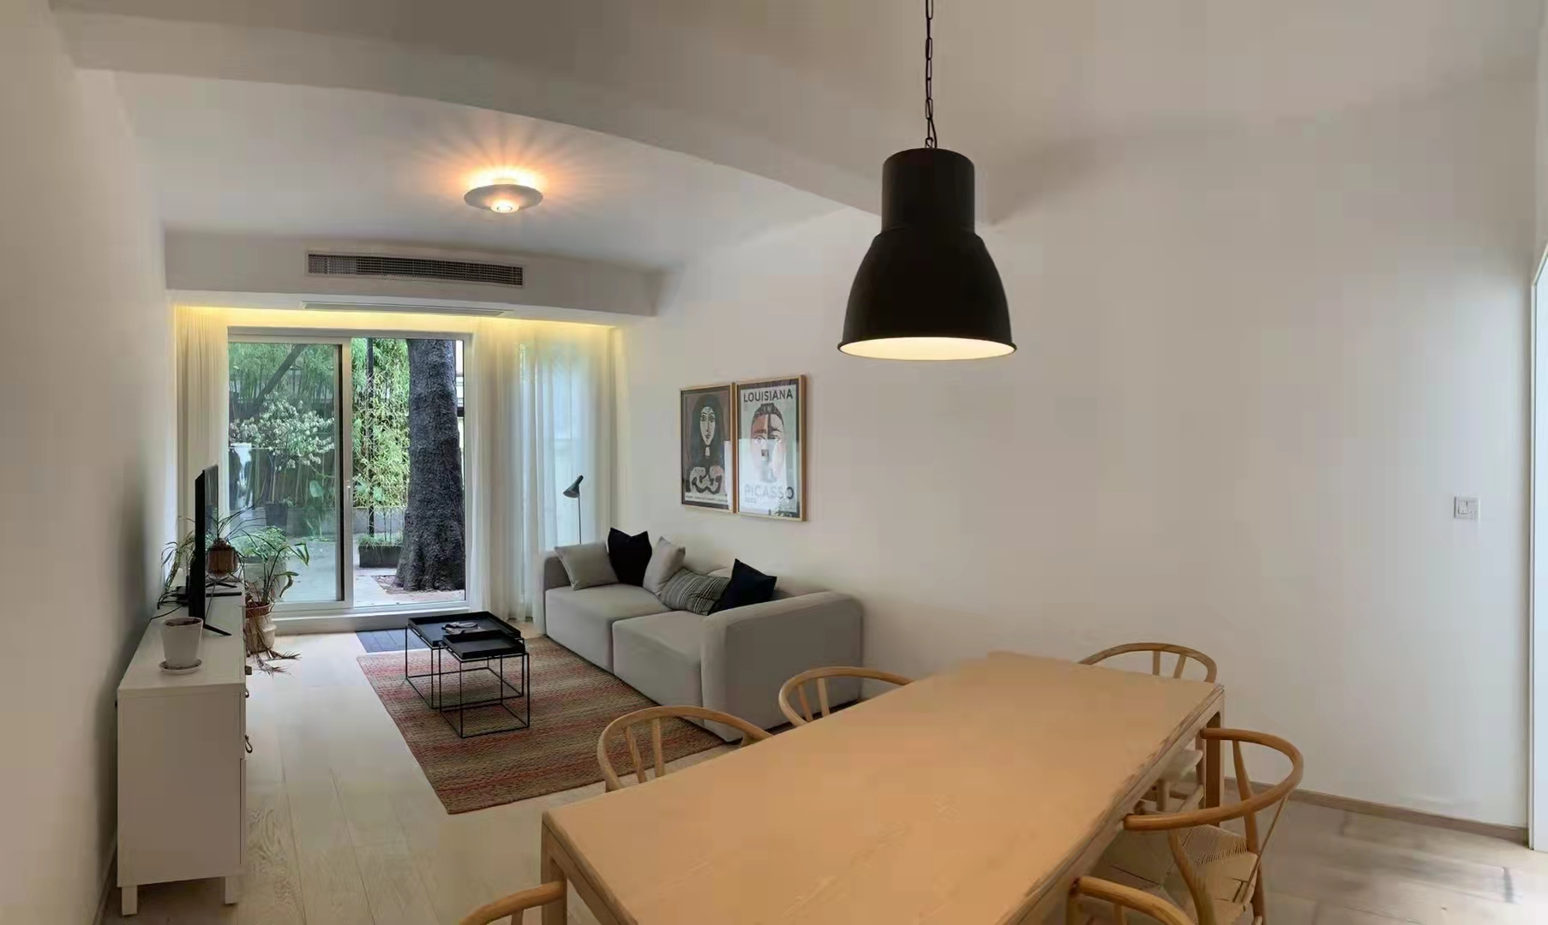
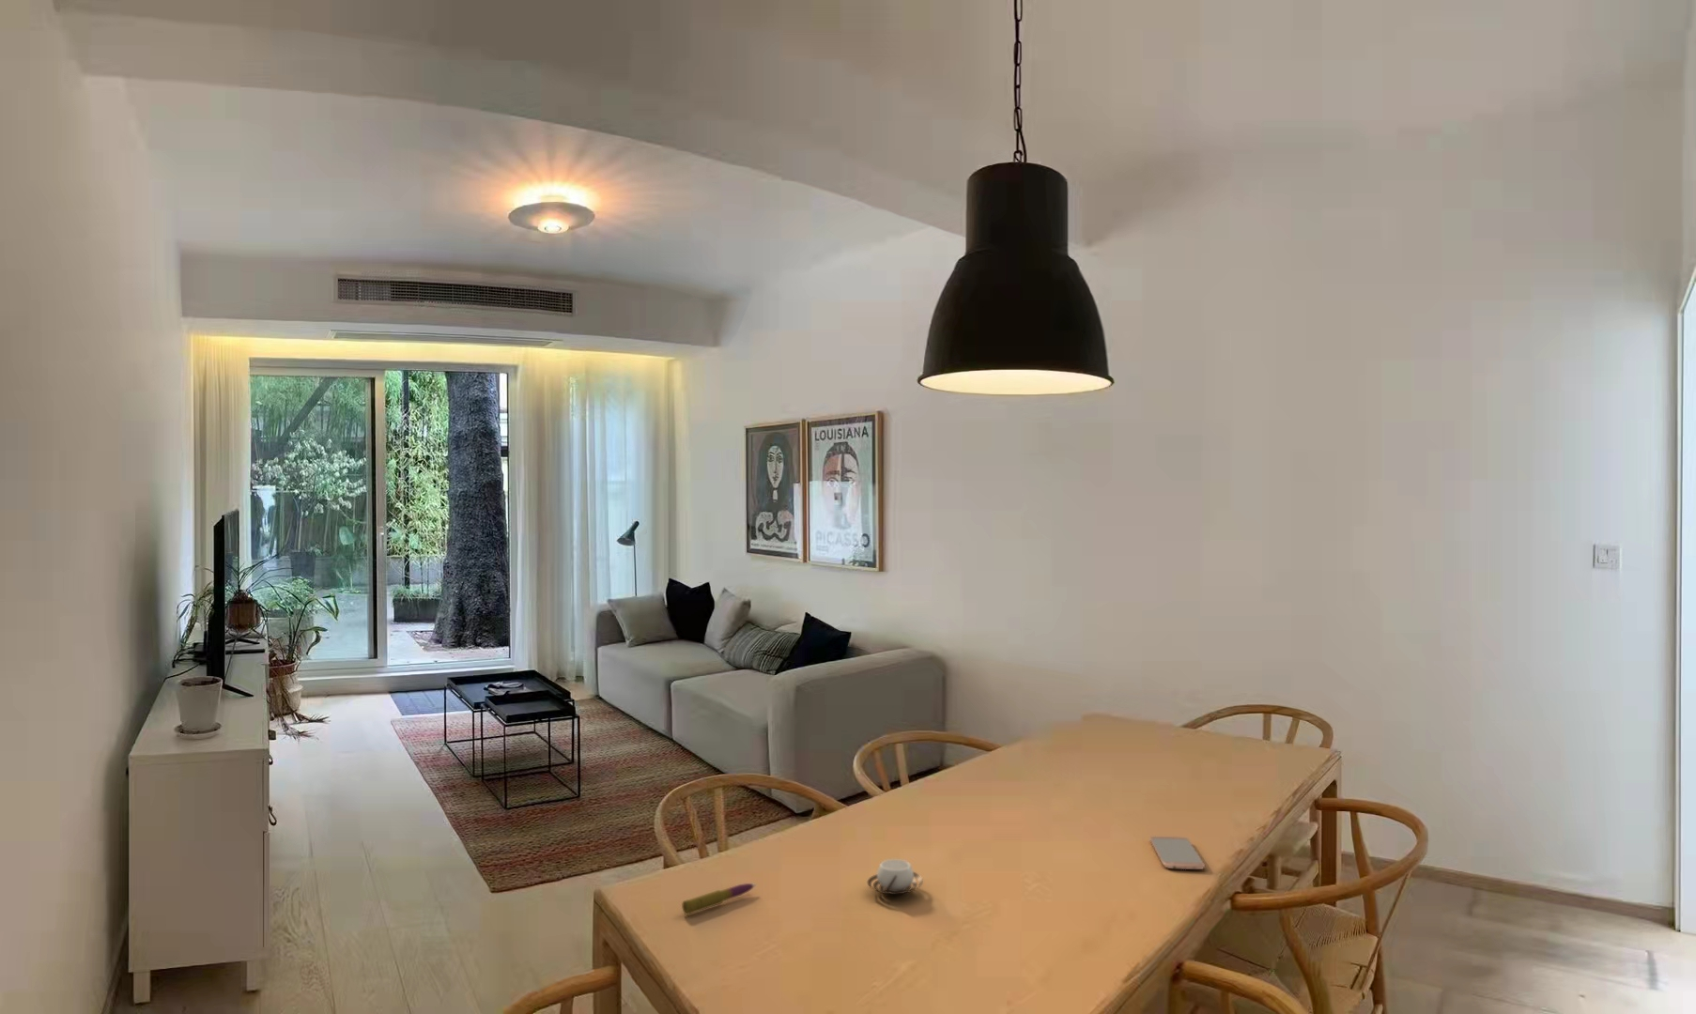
+ pen [681,882,757,915]
+ cup [867,858,925,894]
+ smartphone [1149,835,1206,870]
